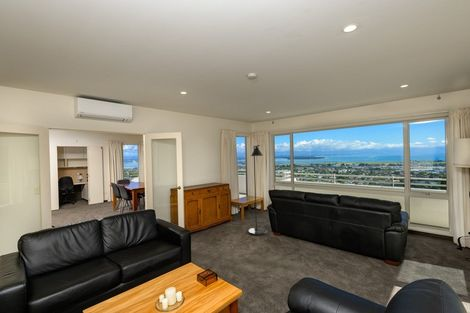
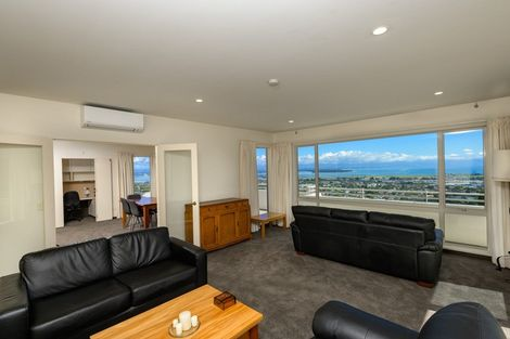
- floor lamp [248,144,268,236]
